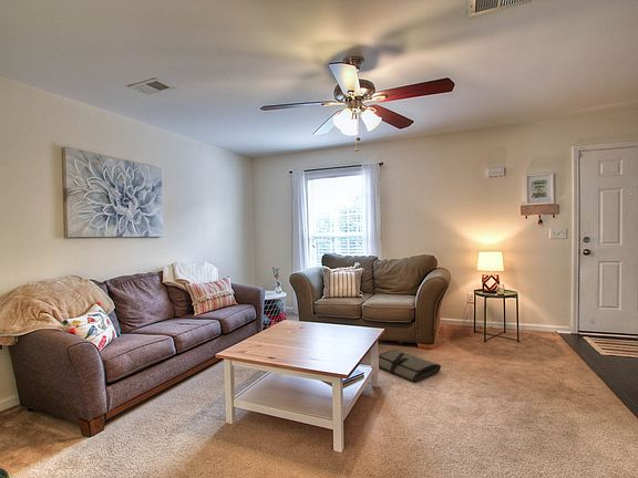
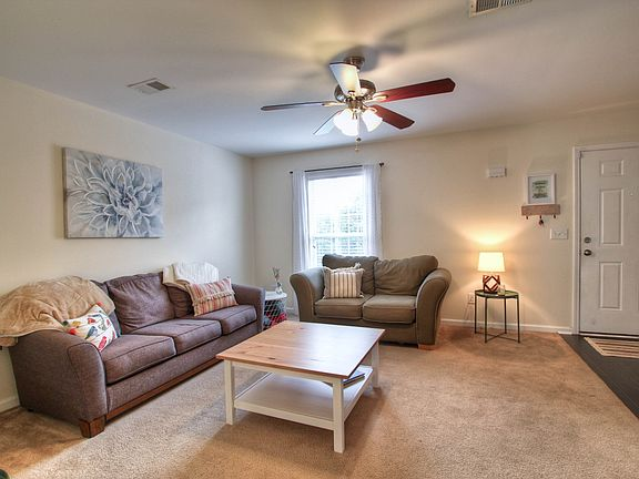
- tool roll [378,349,442,383]
